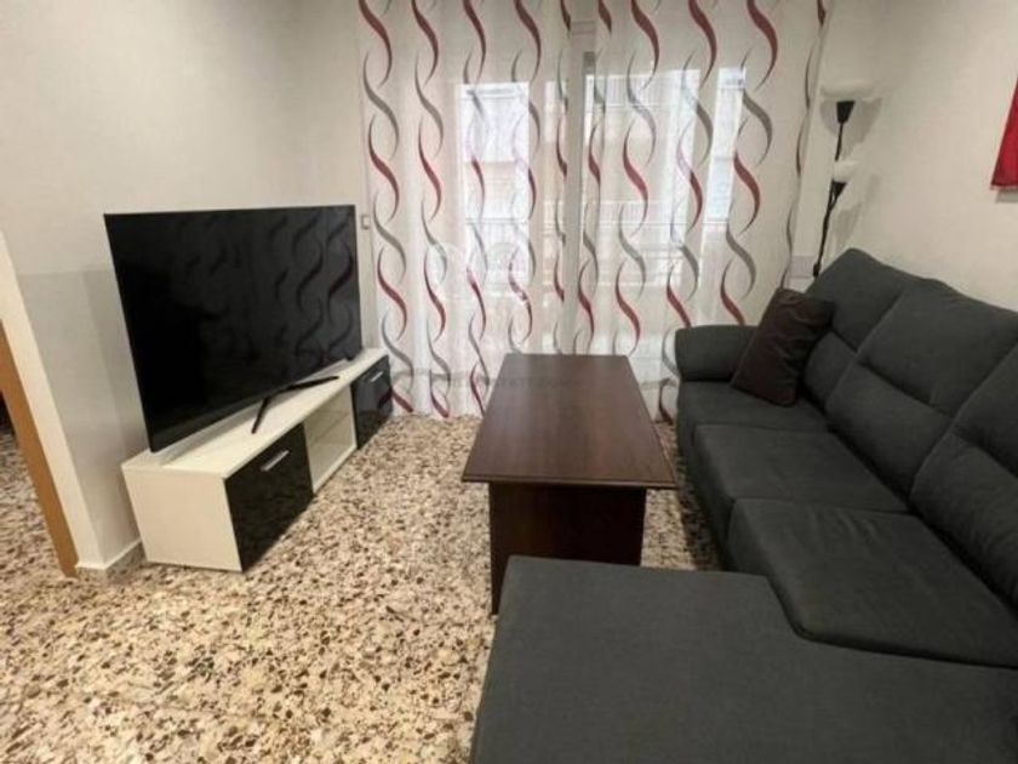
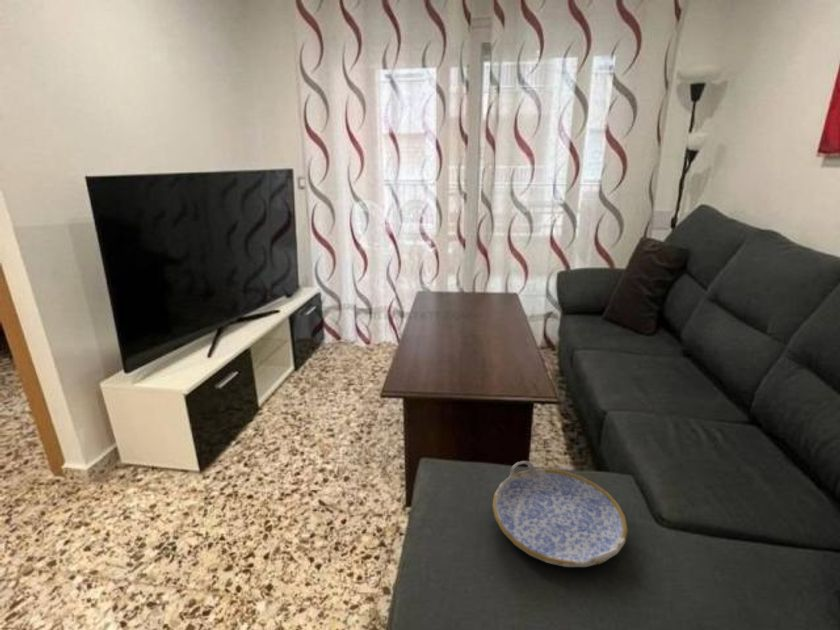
+ serving tray [491,460,629,568]
